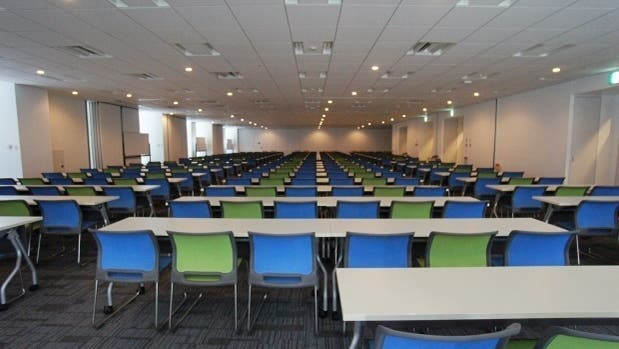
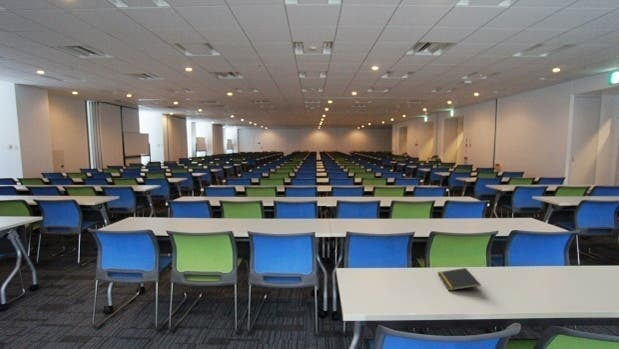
+ notepad [437,267,482,291]
